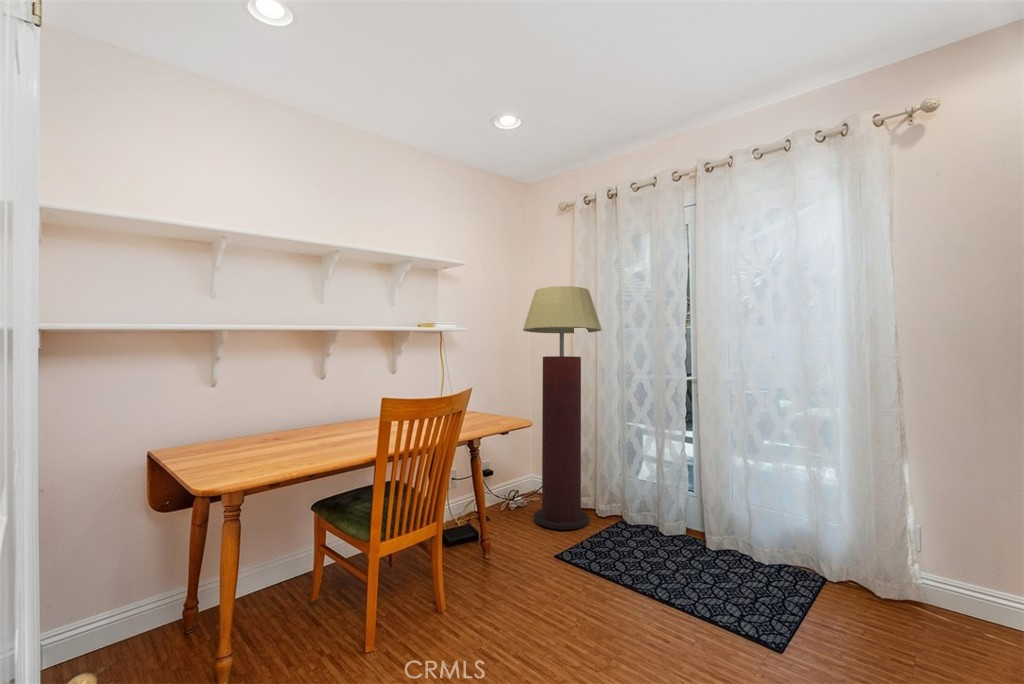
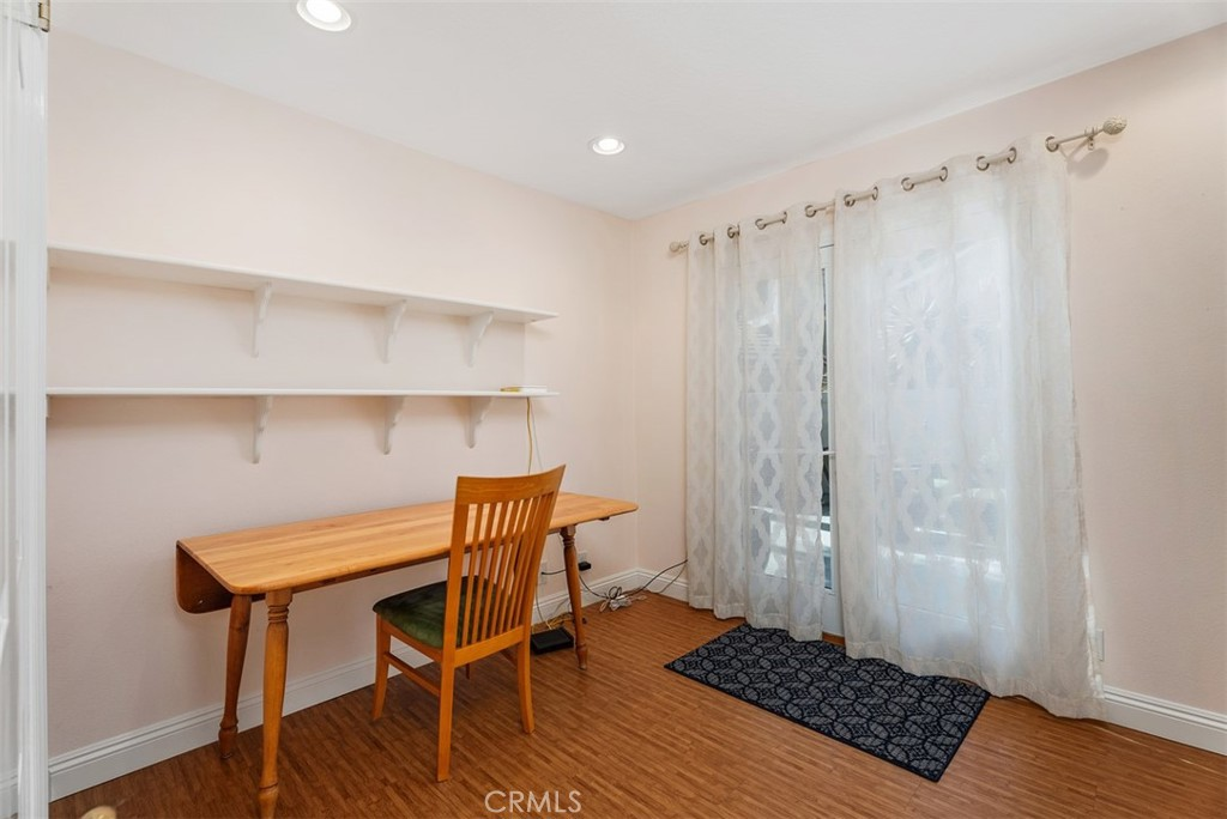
- floor lamp [522,285,603,531]
